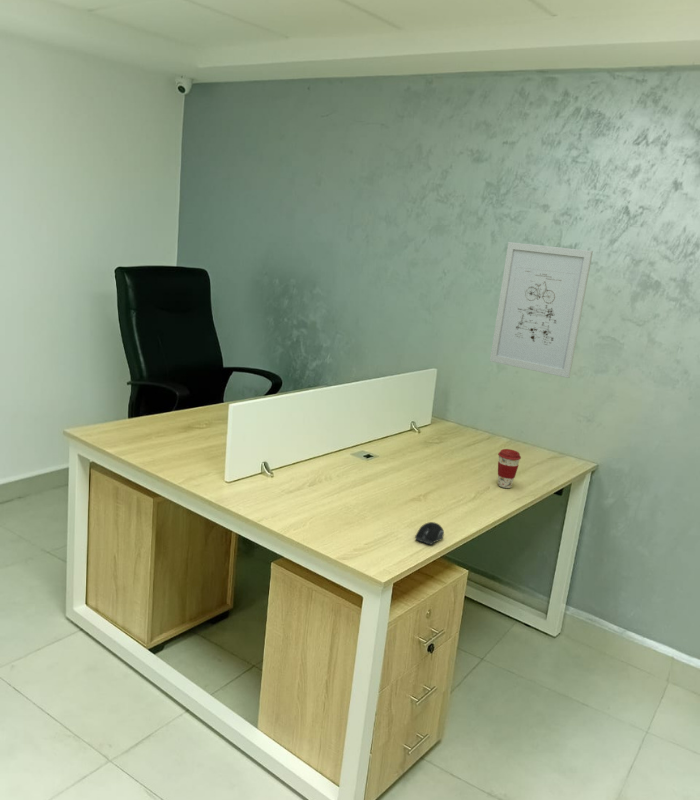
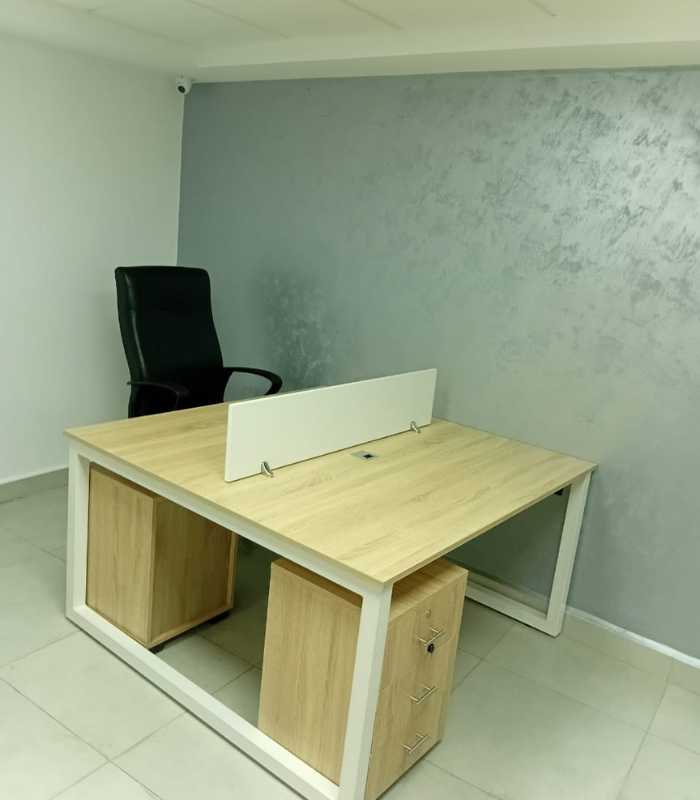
- computer mouse [414,521,445,546]
- coffee cup [497,448,522,489]
- wall art [489,241,594,379]
